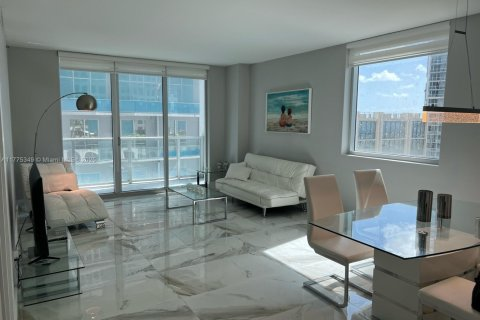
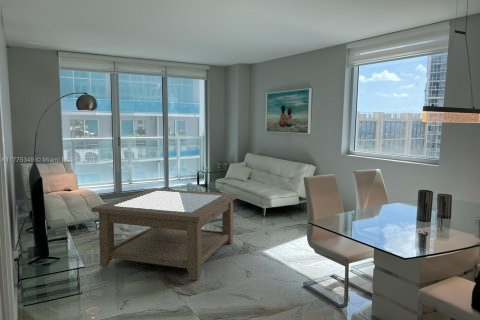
+ coffee table [91,188,239,281]
